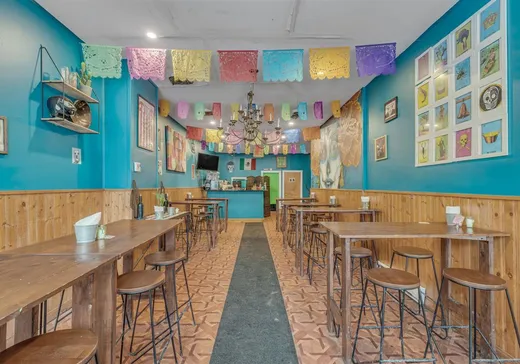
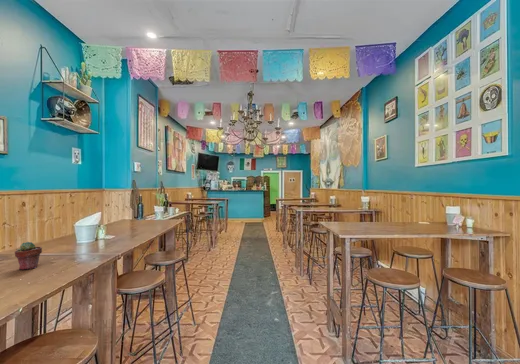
+ potted succulent [14,241,43,271]
